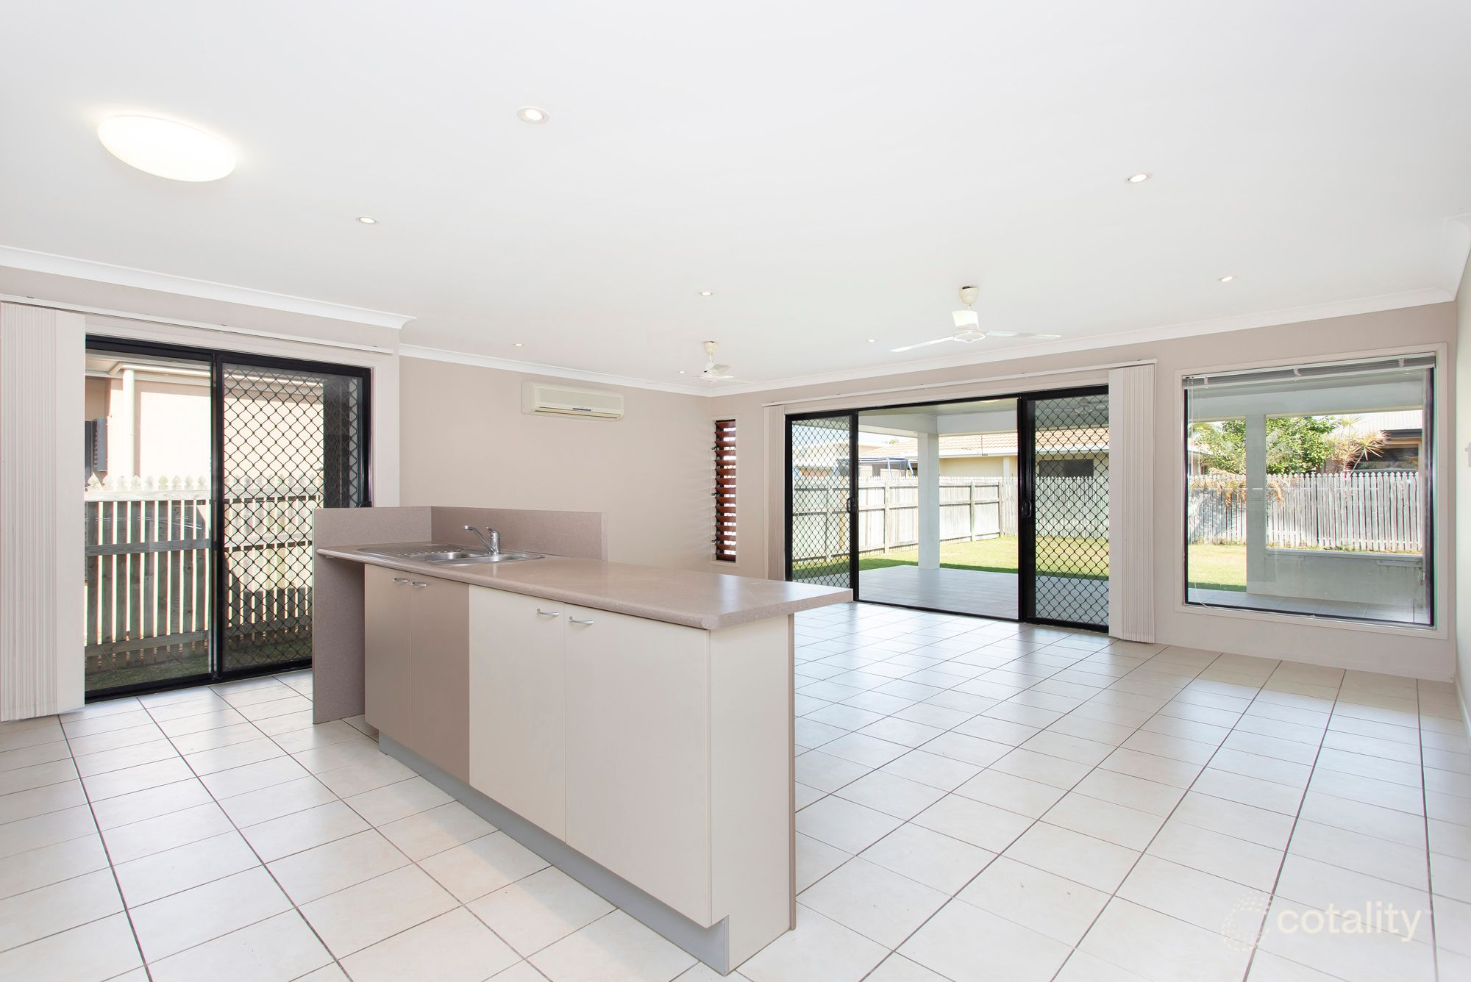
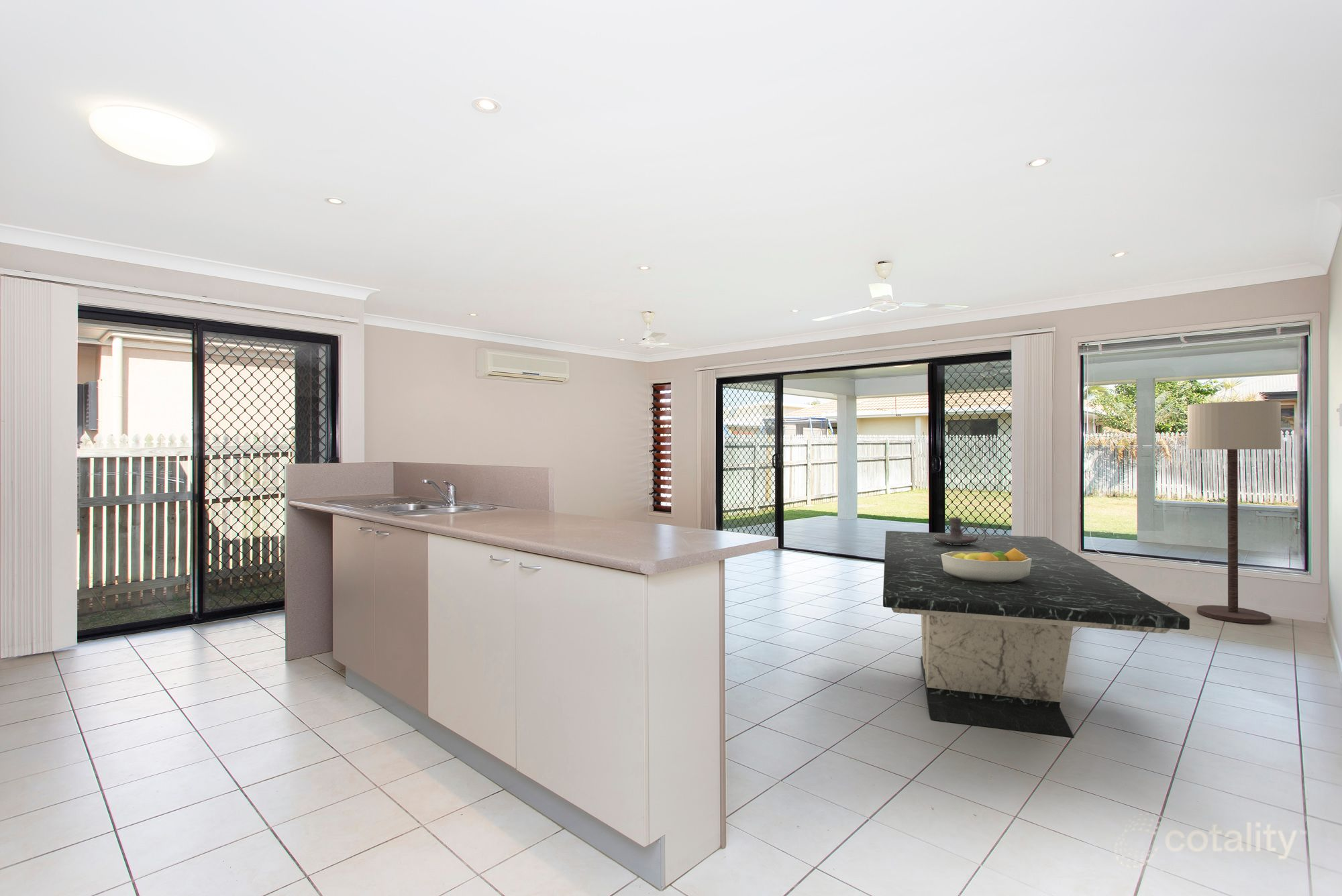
+ candle holder [934,516,987,545]
+ fruit bowl [941,548,1032,583]
+ dining table [882,530,1190,738]
+ floor lamp [1187,400,1282,624]
